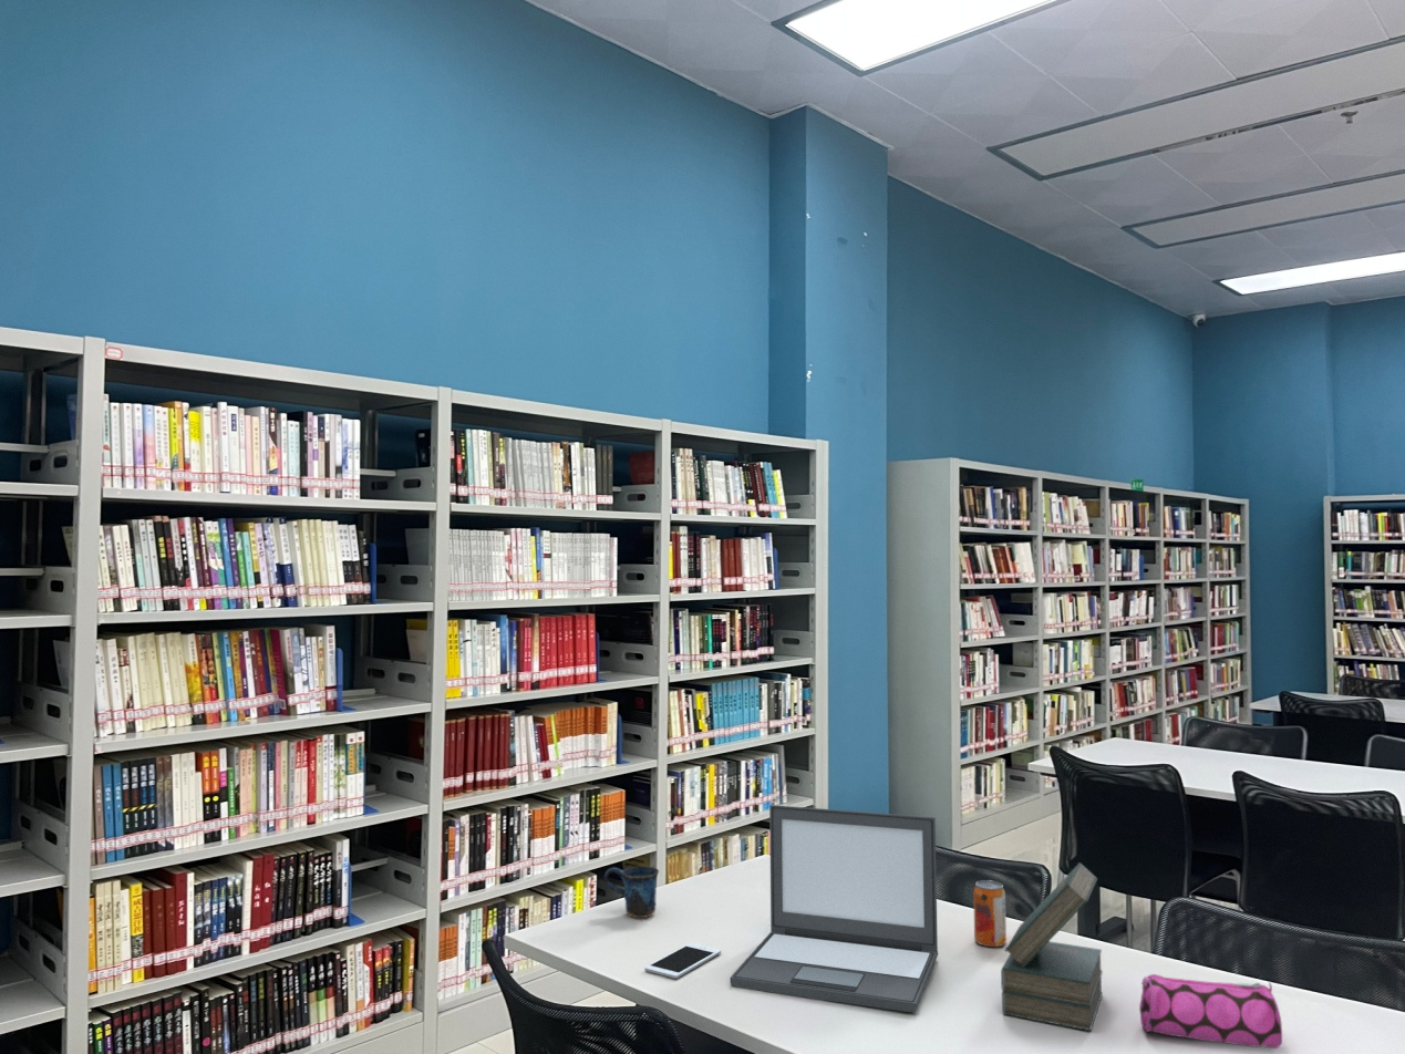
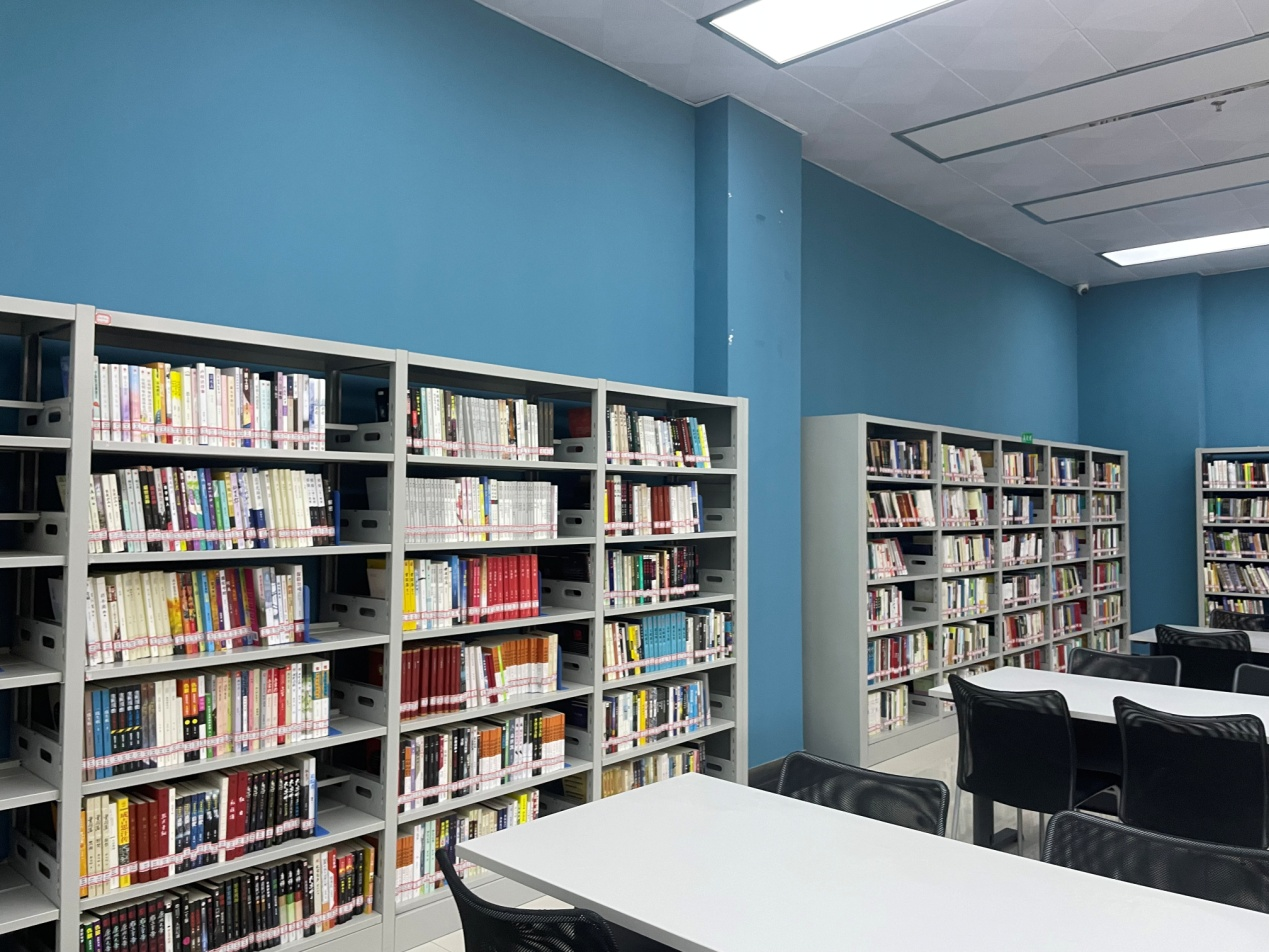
- mug [603,866,660,919]
- cell phone [644,942,722,980]
- book [1000,861,1104,1032]
- pencil case [1138,973,1283,1050]
- laptop [729,804,939,1013]
- beverage can [972,879,1008,948]
